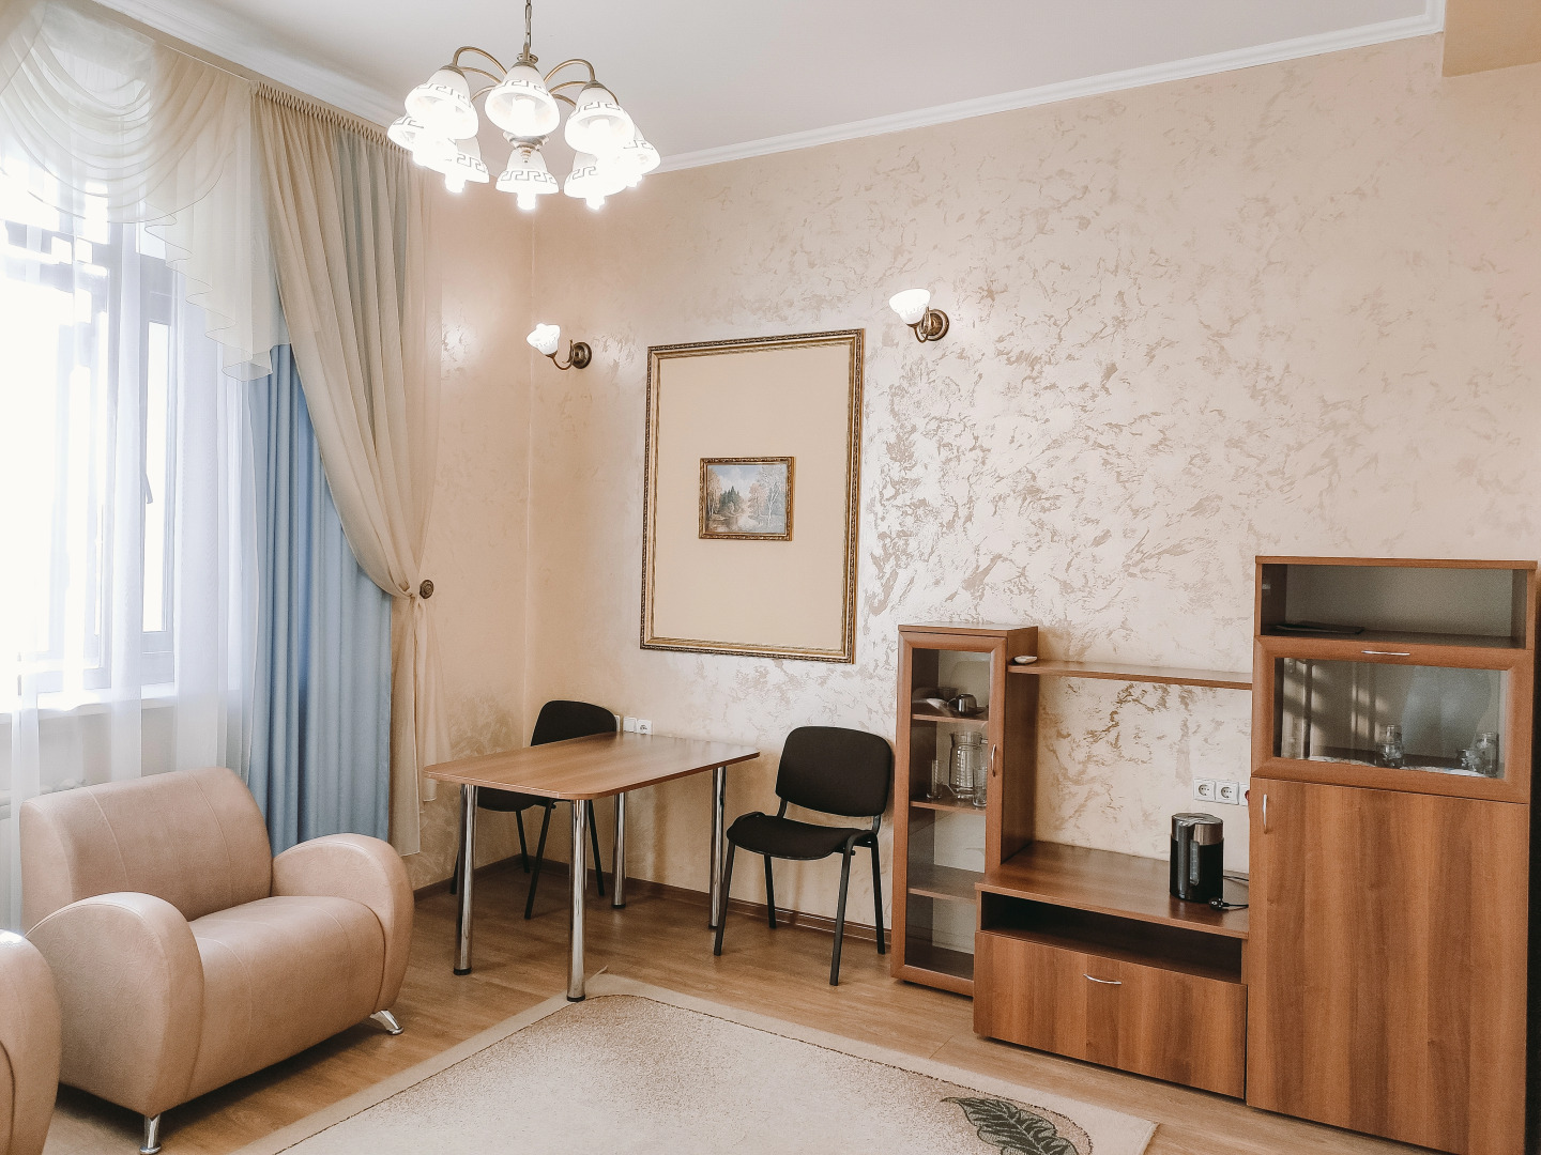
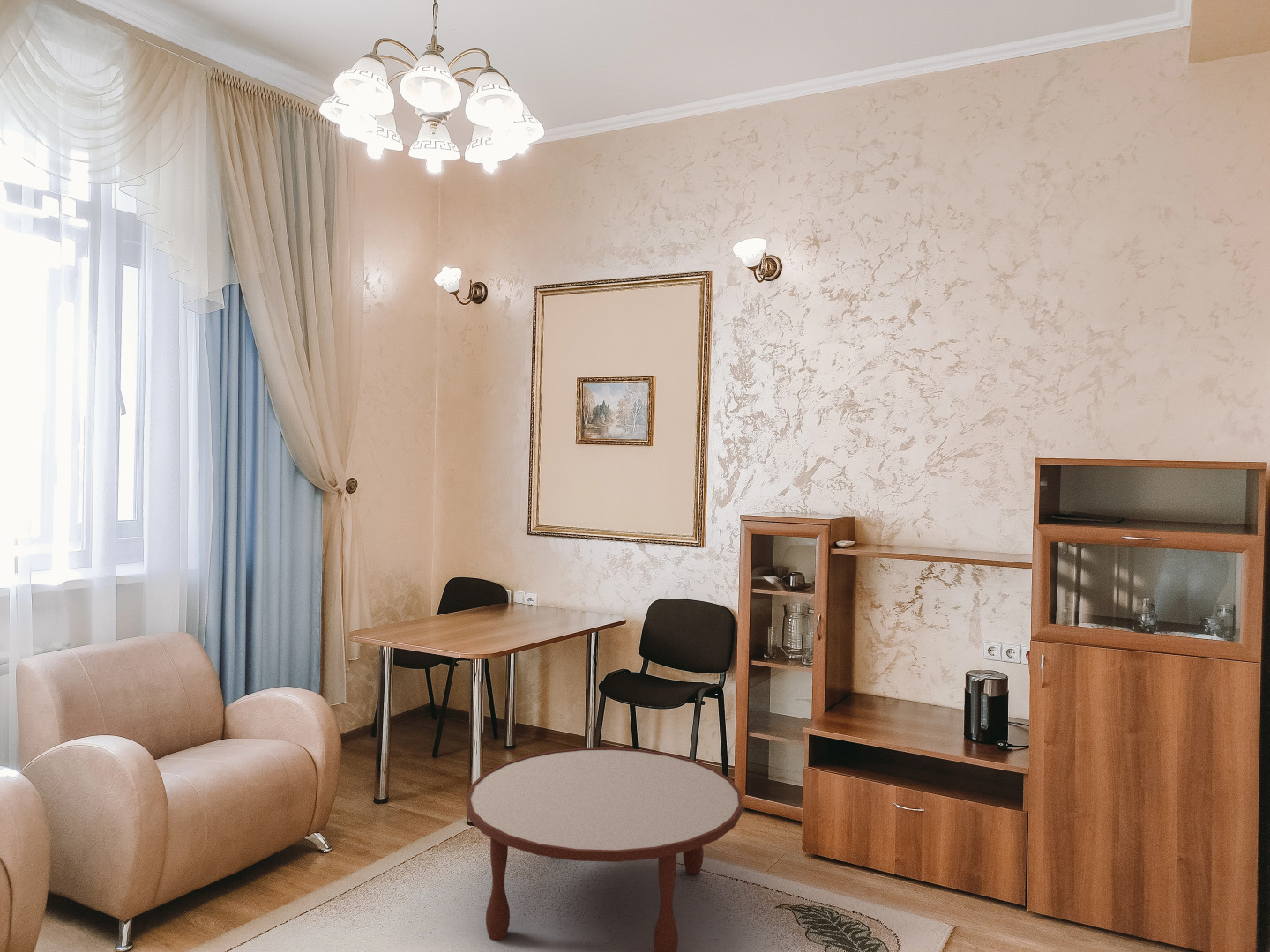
+ coffee table [466,747,743,952]
